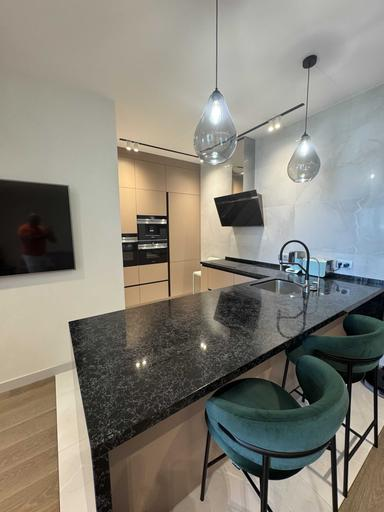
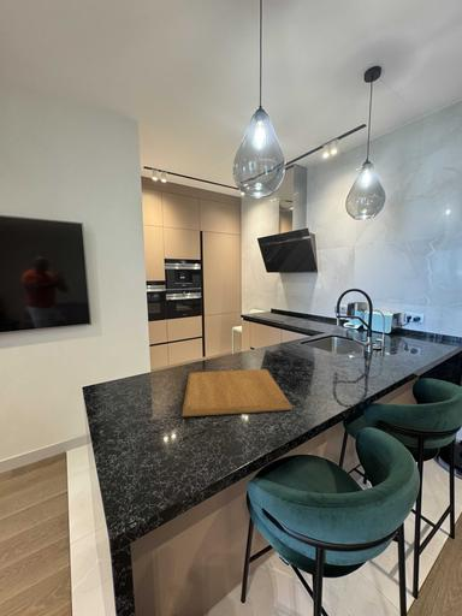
+ chopping board [180,368,295,417]
